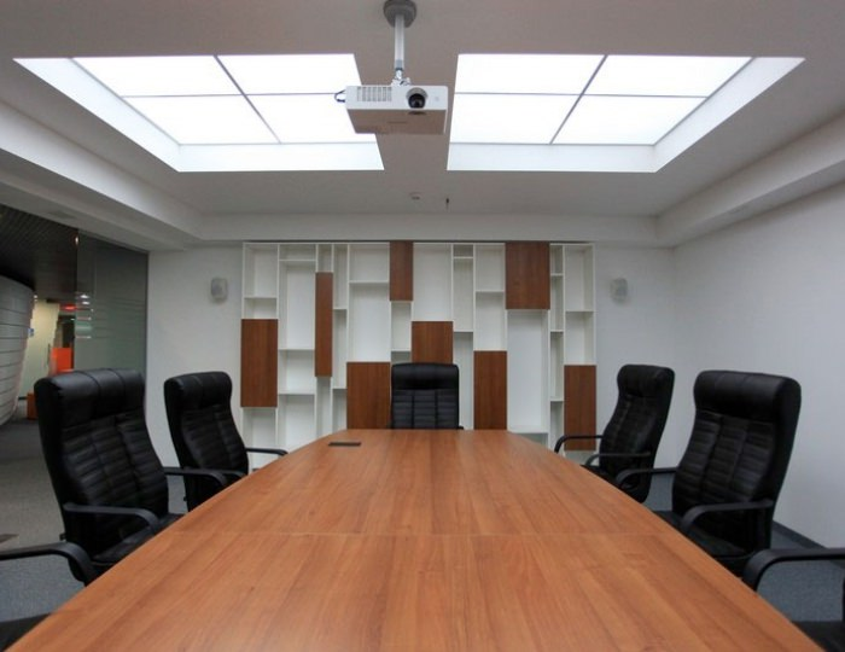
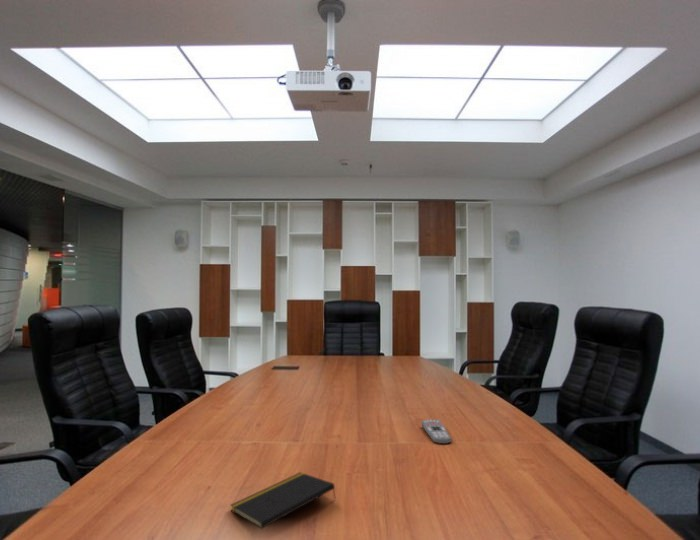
+ remote control [420,419,452,445]
+ notepad [229,471,337,530]
